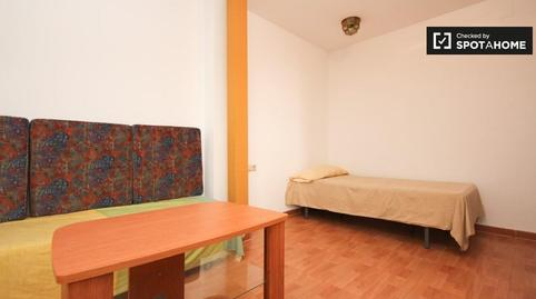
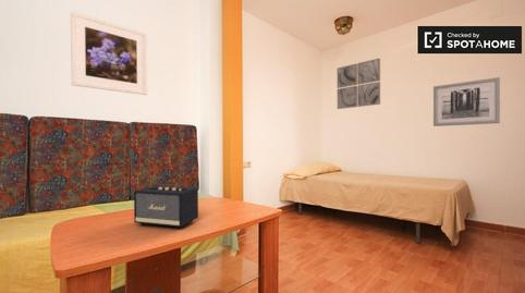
+ speaker [133,185,199,230]
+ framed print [70,10,148,96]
+ wall art [335,58,381,110]
+ wall art [432,76,501,127]
